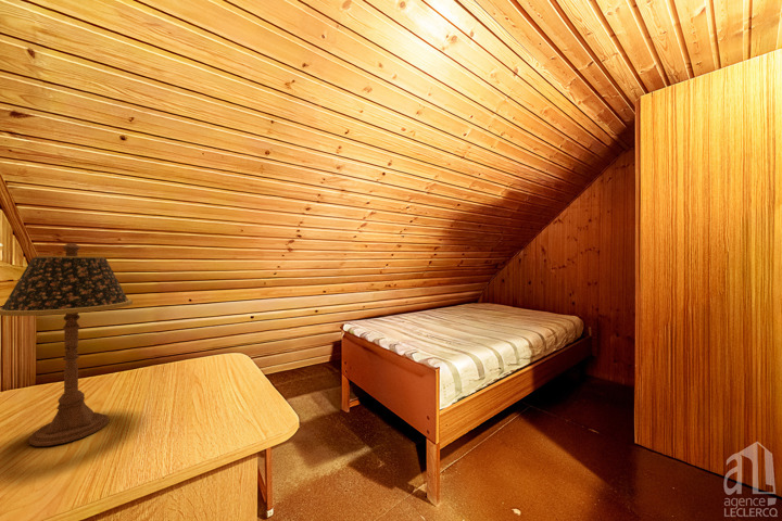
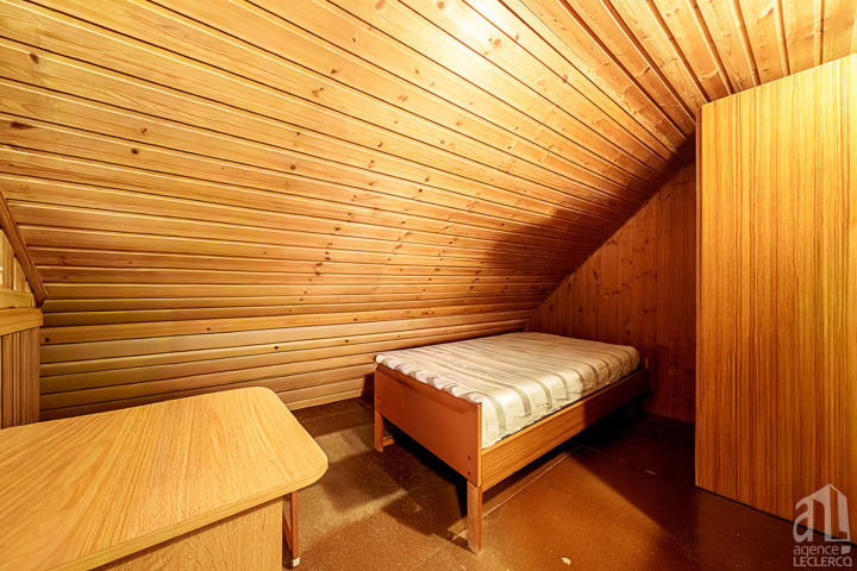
- table lamp [0,242,134,447]
